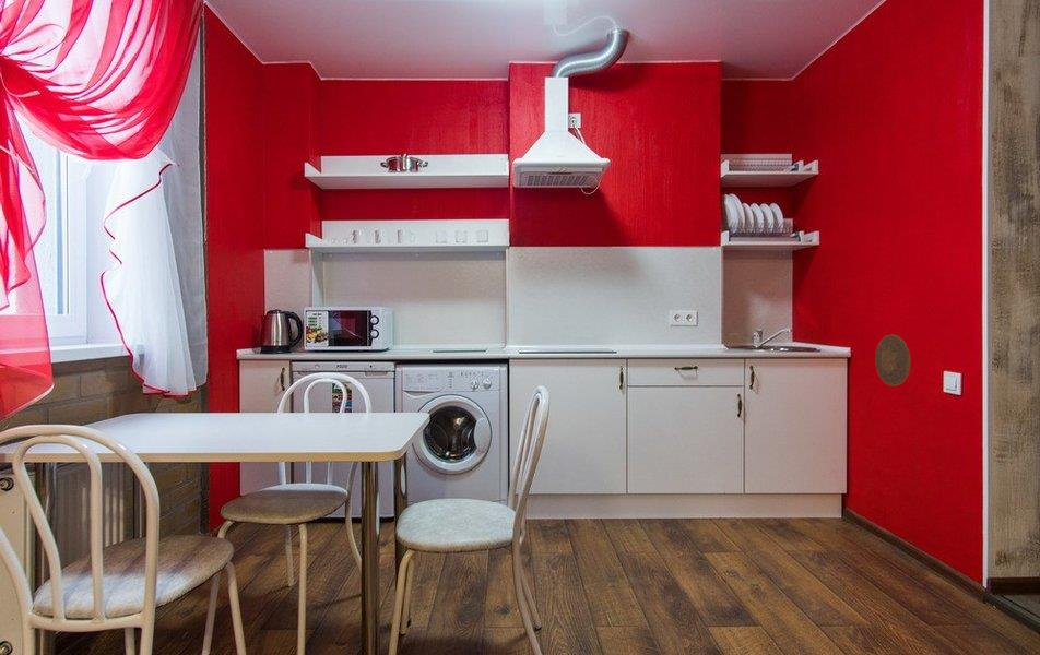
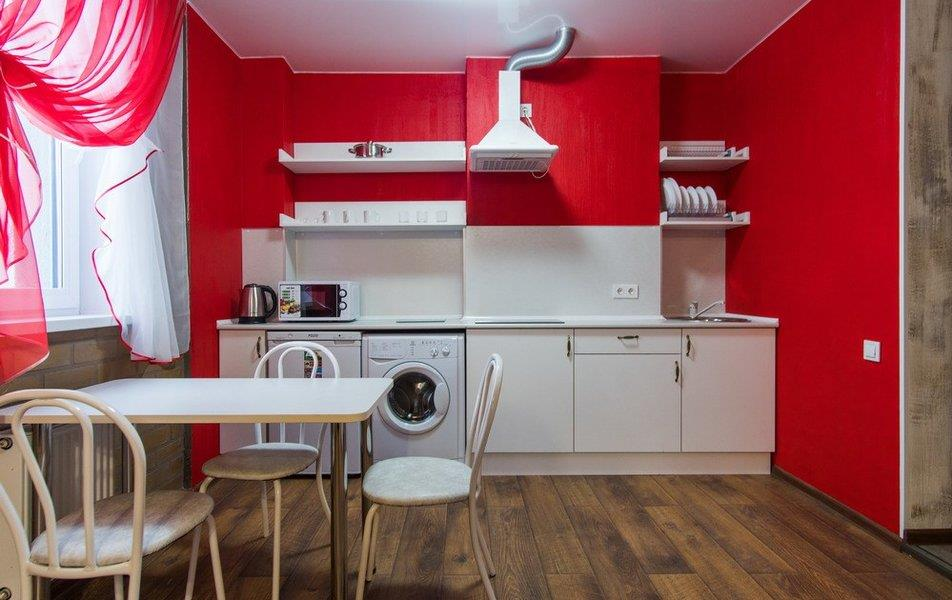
- decorative plate [874,334,912,388]
